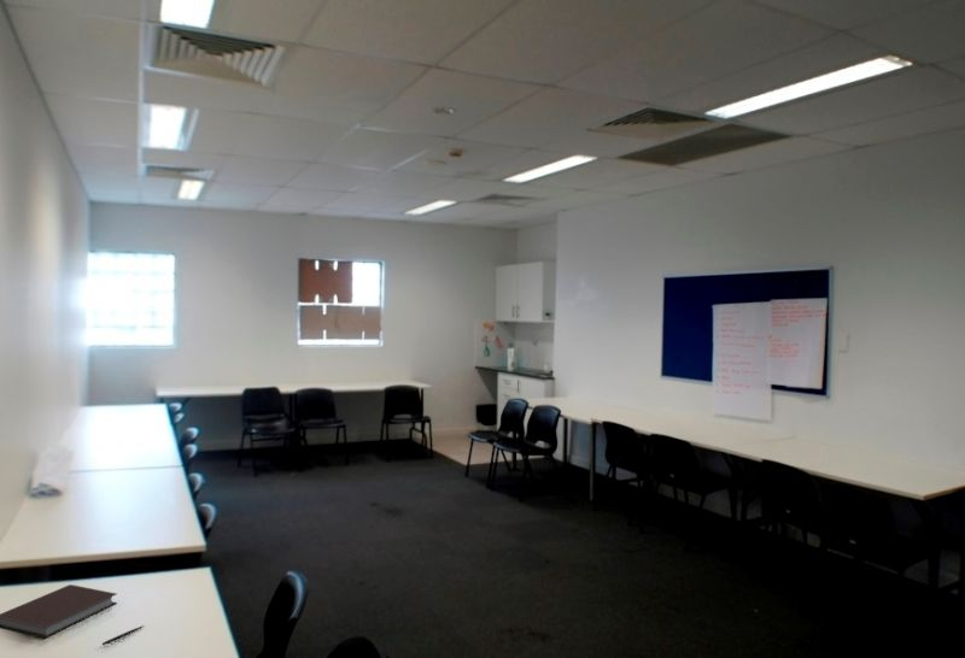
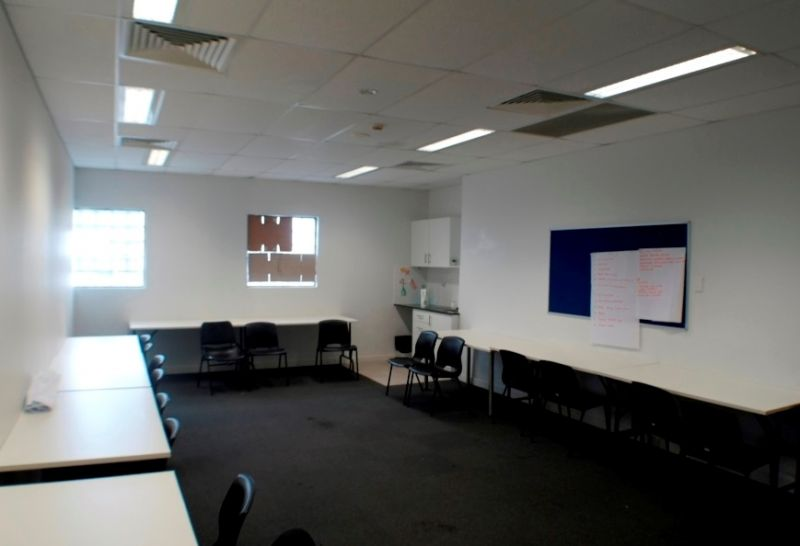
- notebook [0,583,118,640]
- pen [101,624,146,646]
